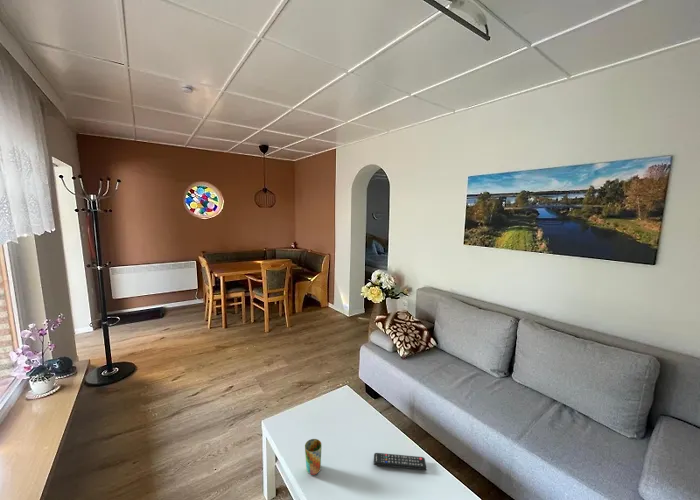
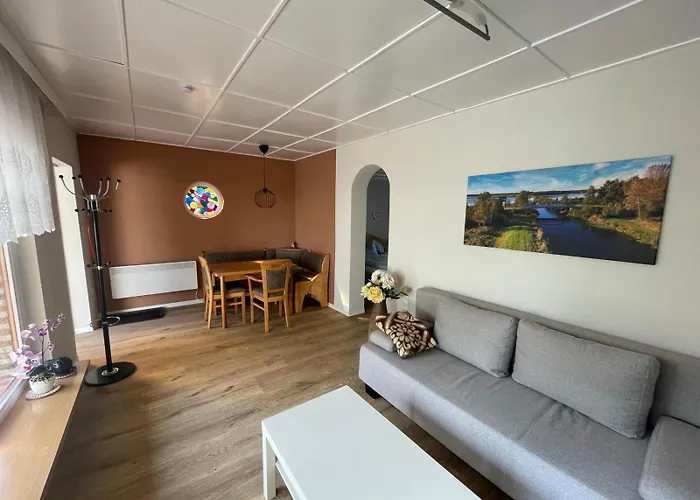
- cup [304,438,323,476]
- remote control [373,452,428,471]
